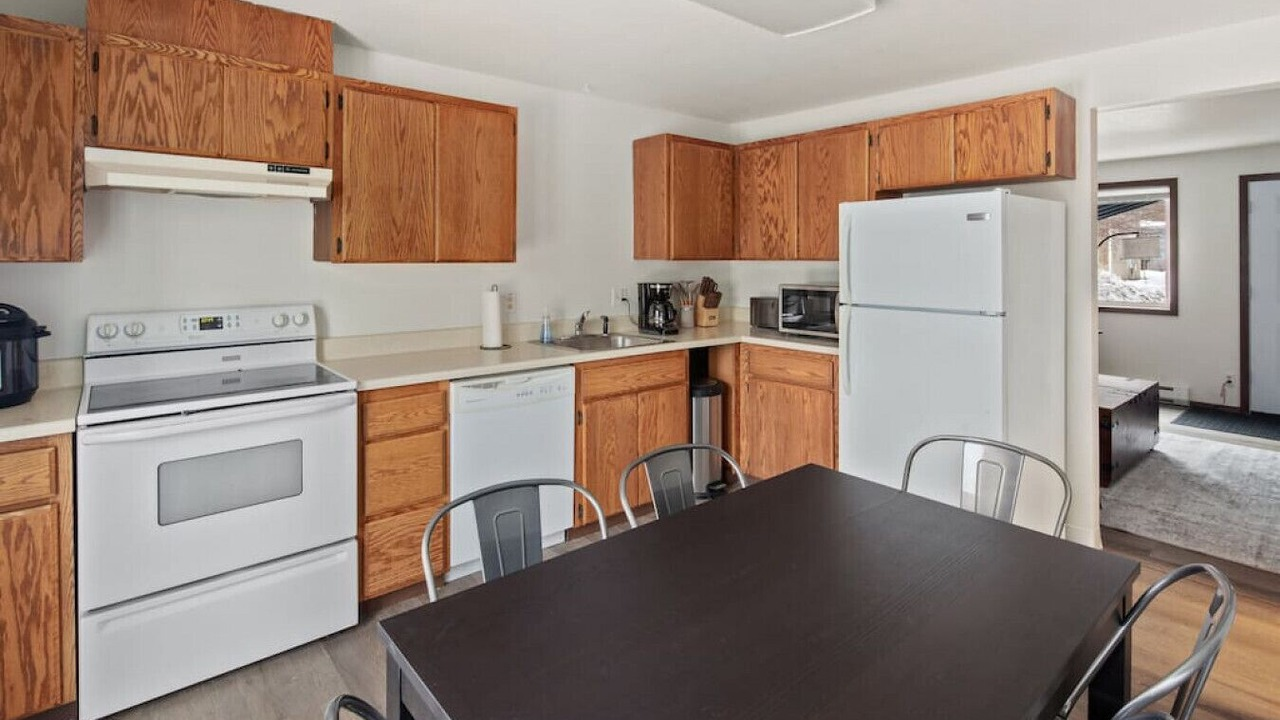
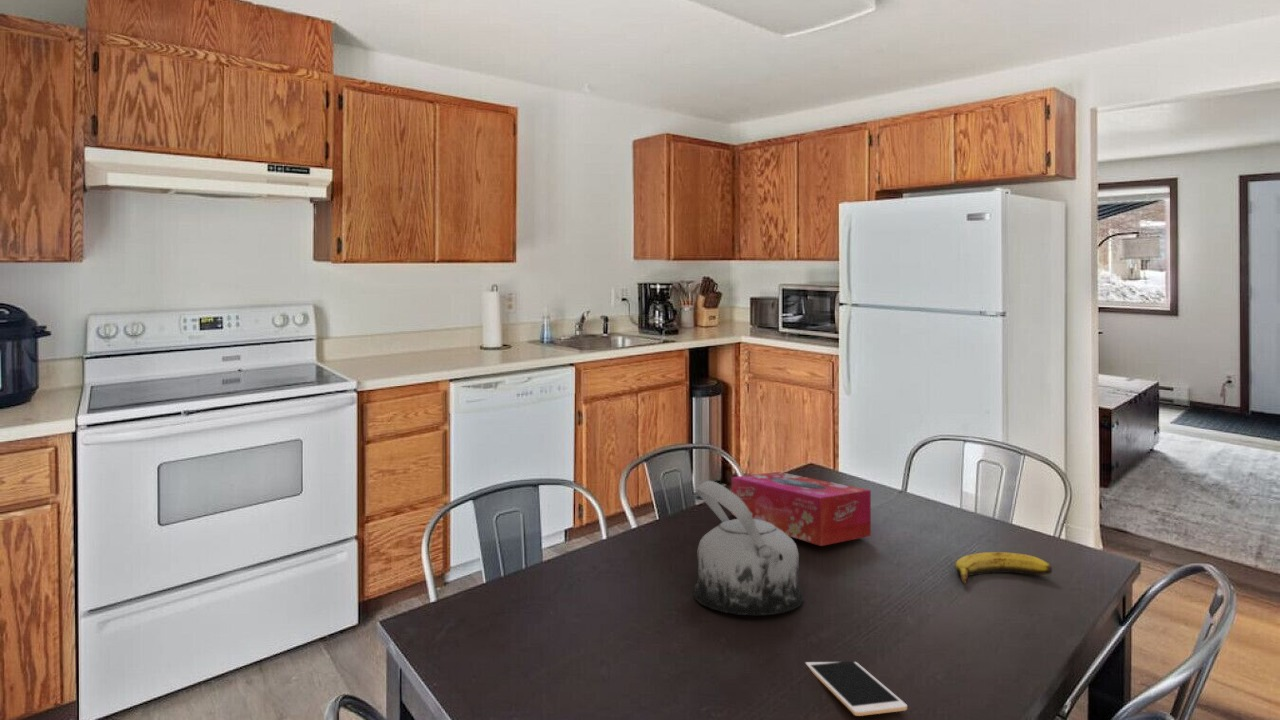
+ banana [954,551,1053,587]
+ cell phone [804,661,908,717]
+ tissue box [731,471,872,547]
+ teapot [692,480,805,616]
